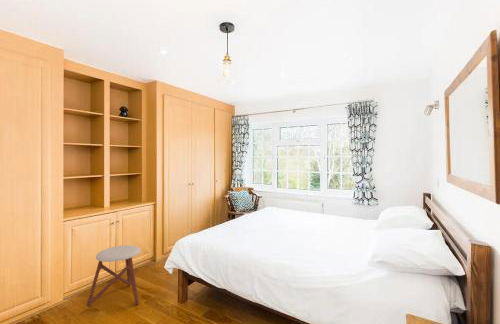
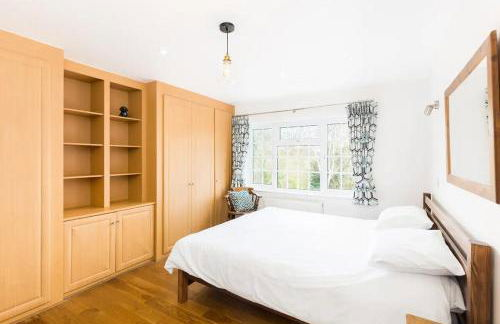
- stool [86,244,142,308]
